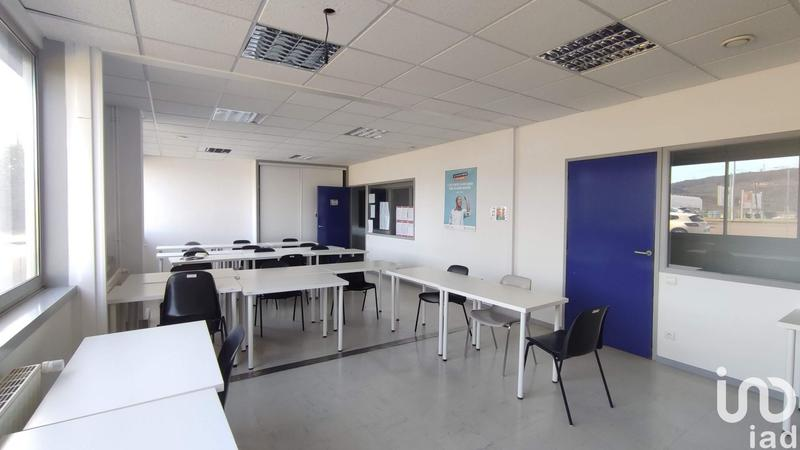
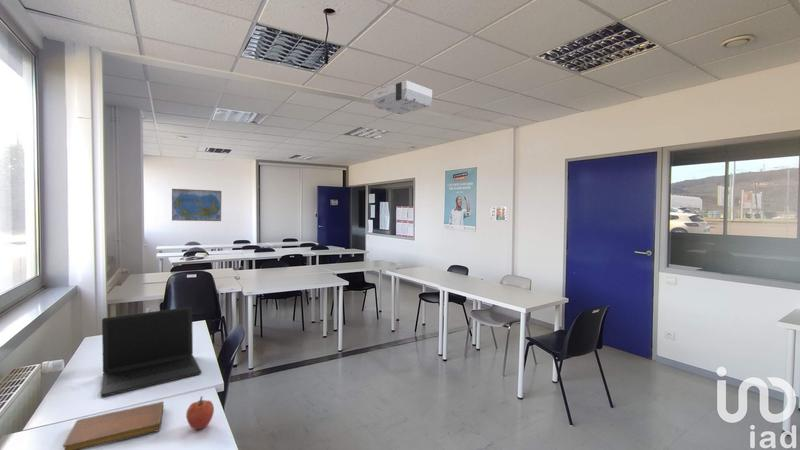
+ apple [185,395,215,431]
+ laptop [100,306,202,398]
+ projector [372,79,433,115]
+ notebook [62,401,165,450]
+ world map [171,188,222,222]
